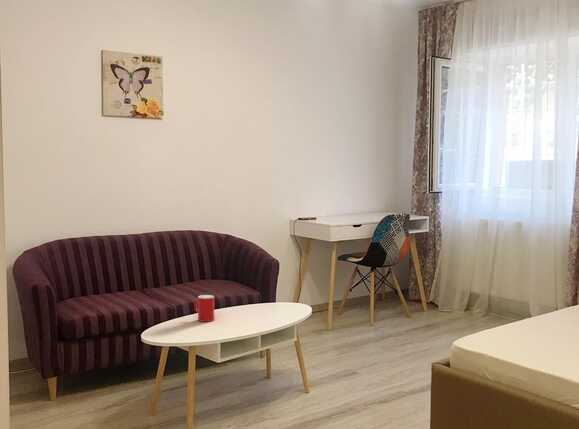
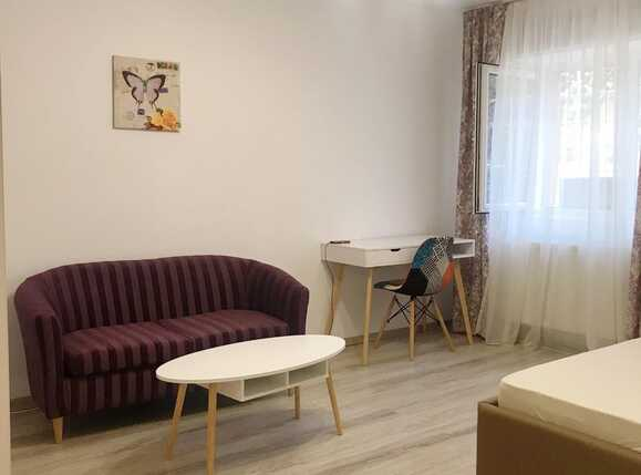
- cup [193,294,215,323]
